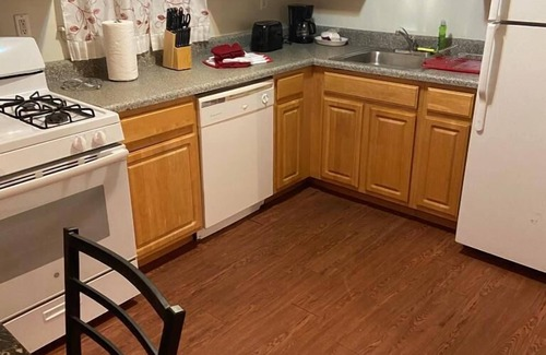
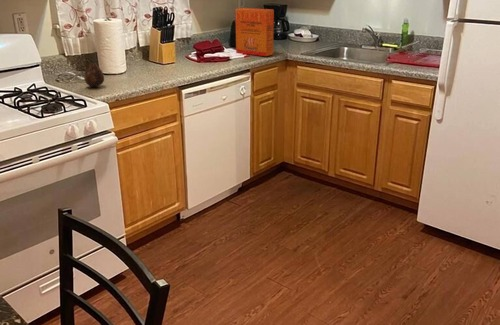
+ fruit [83,61,105,88]
+ cereal box [234,7,275,57]
